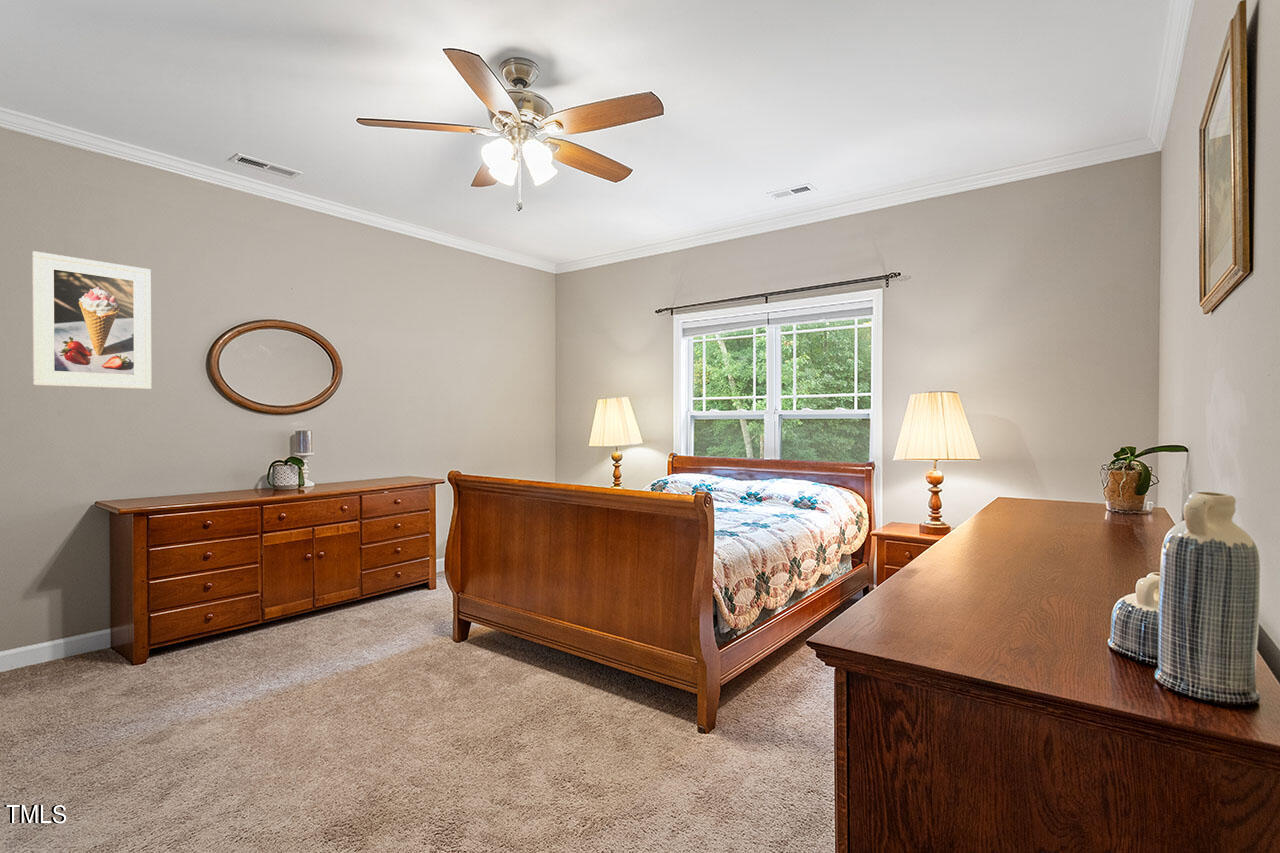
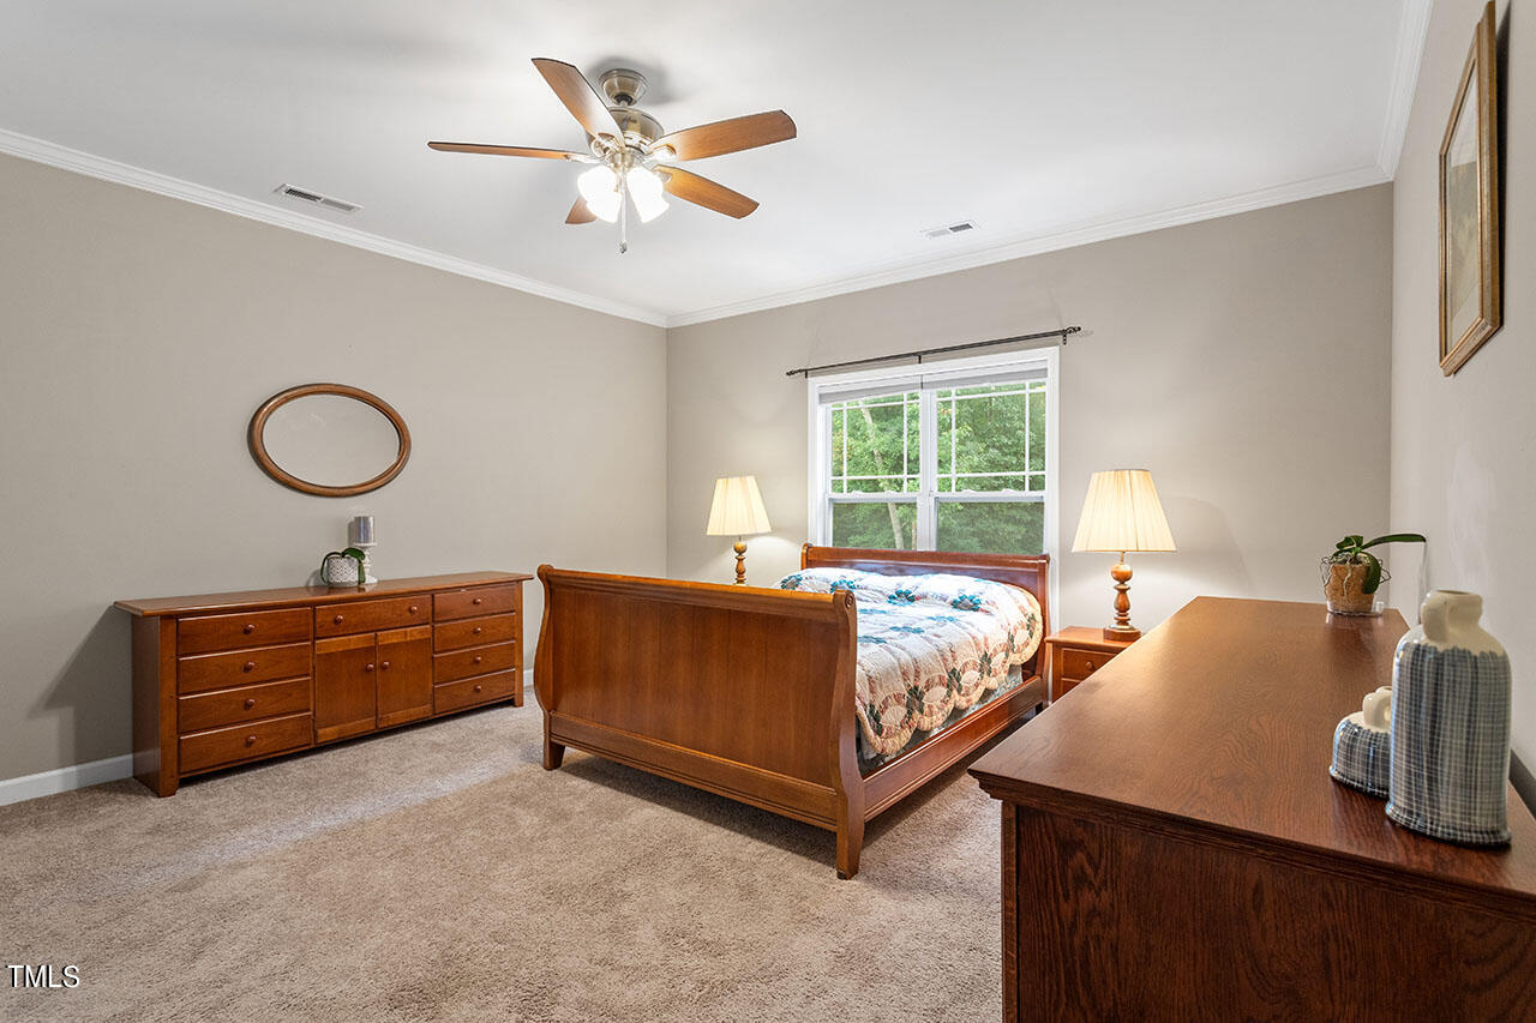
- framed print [31,250,152,390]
